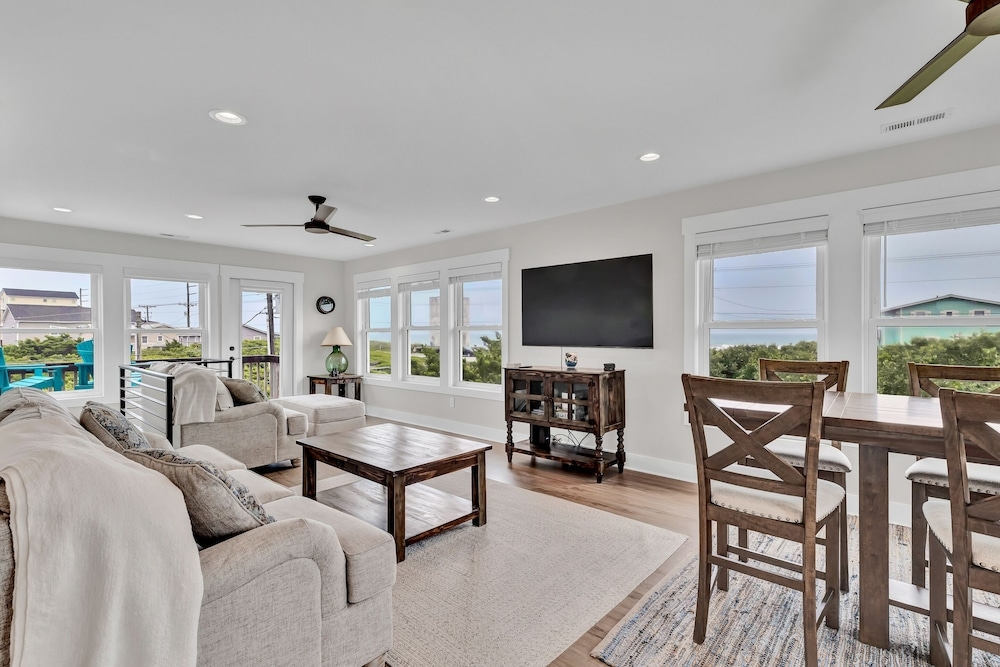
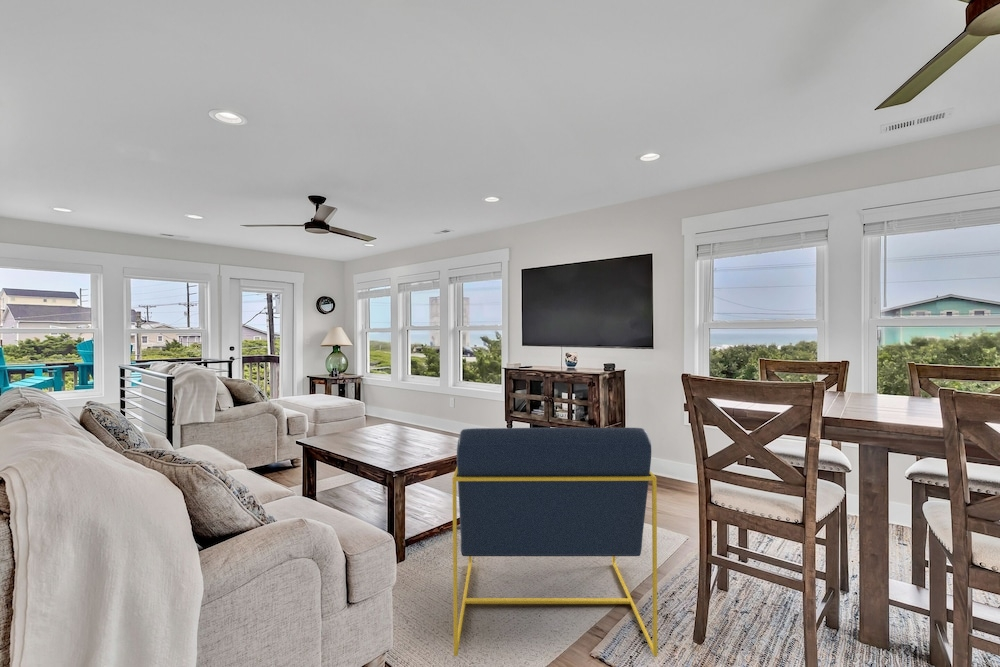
+ armchair [451,427,658,658]
